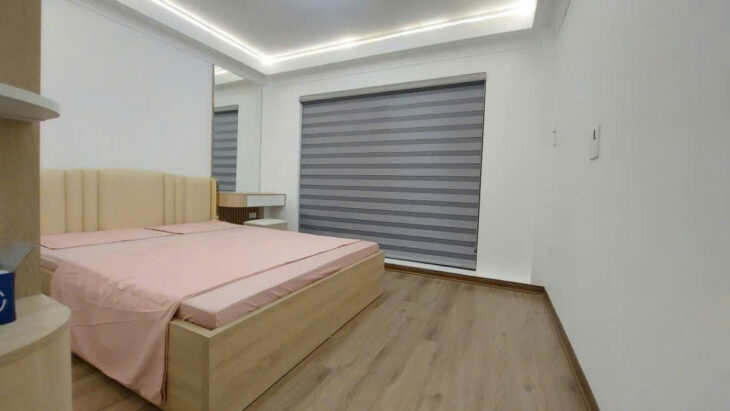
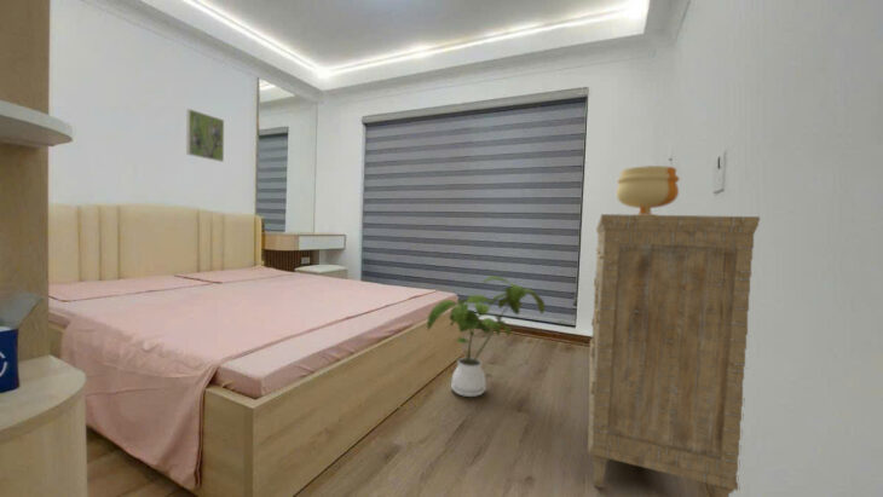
+ dresser [587,213,761,497]
+ footed bowl [616,164,681,215]
+ house plant [426,274,546,398]
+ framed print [185,108,225,163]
